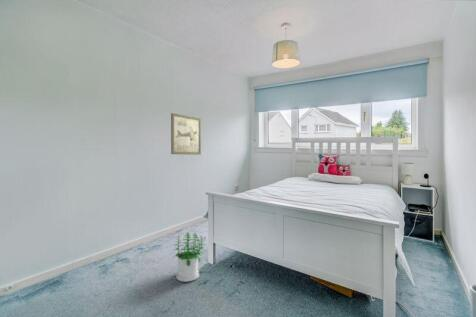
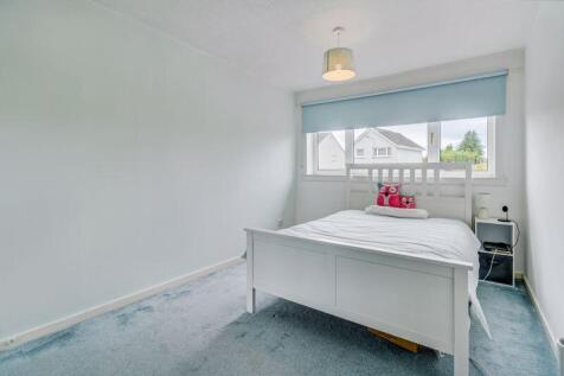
- potted plant [173,231,207,283]
- wall art [170,112,202,156]
